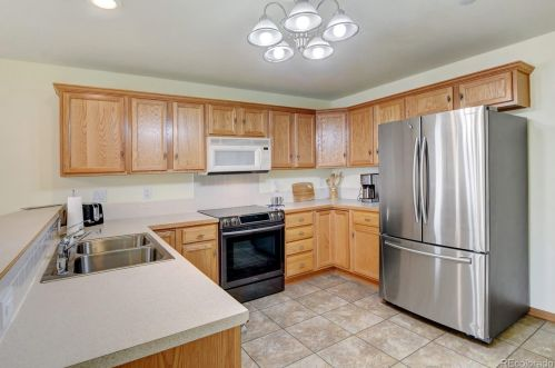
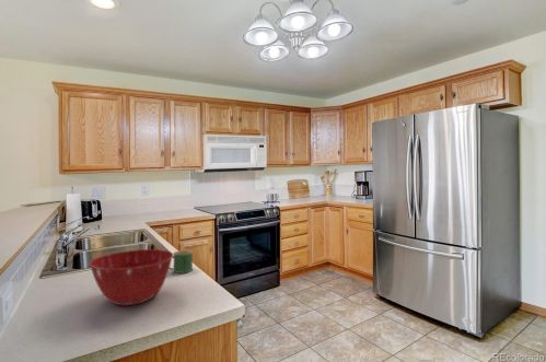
+ mixing bowl [88,248,174,306]
+ mug [169,249,194,275]
